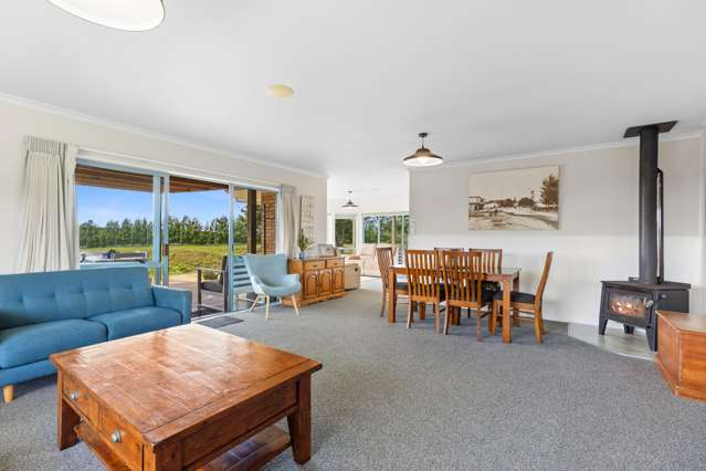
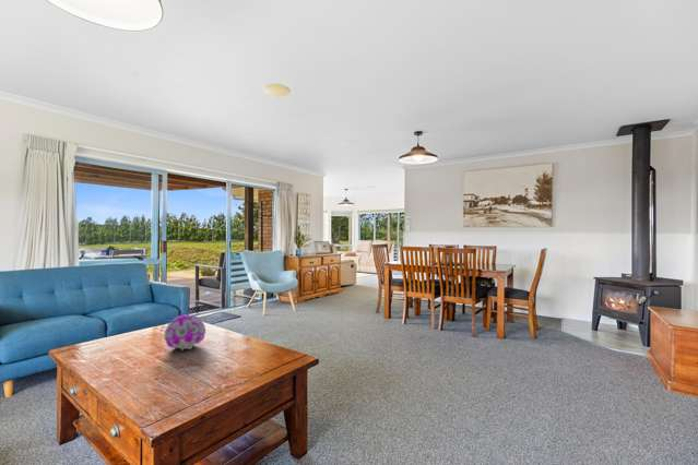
+ decorative ball [163,313,206,351]
